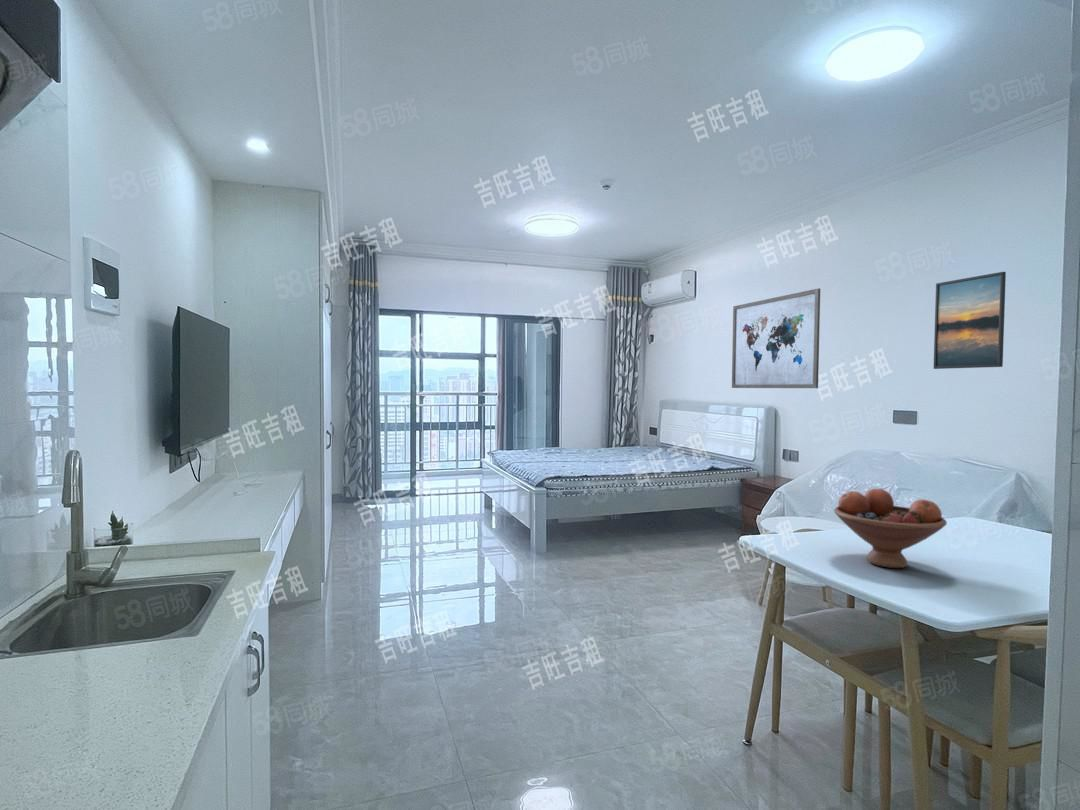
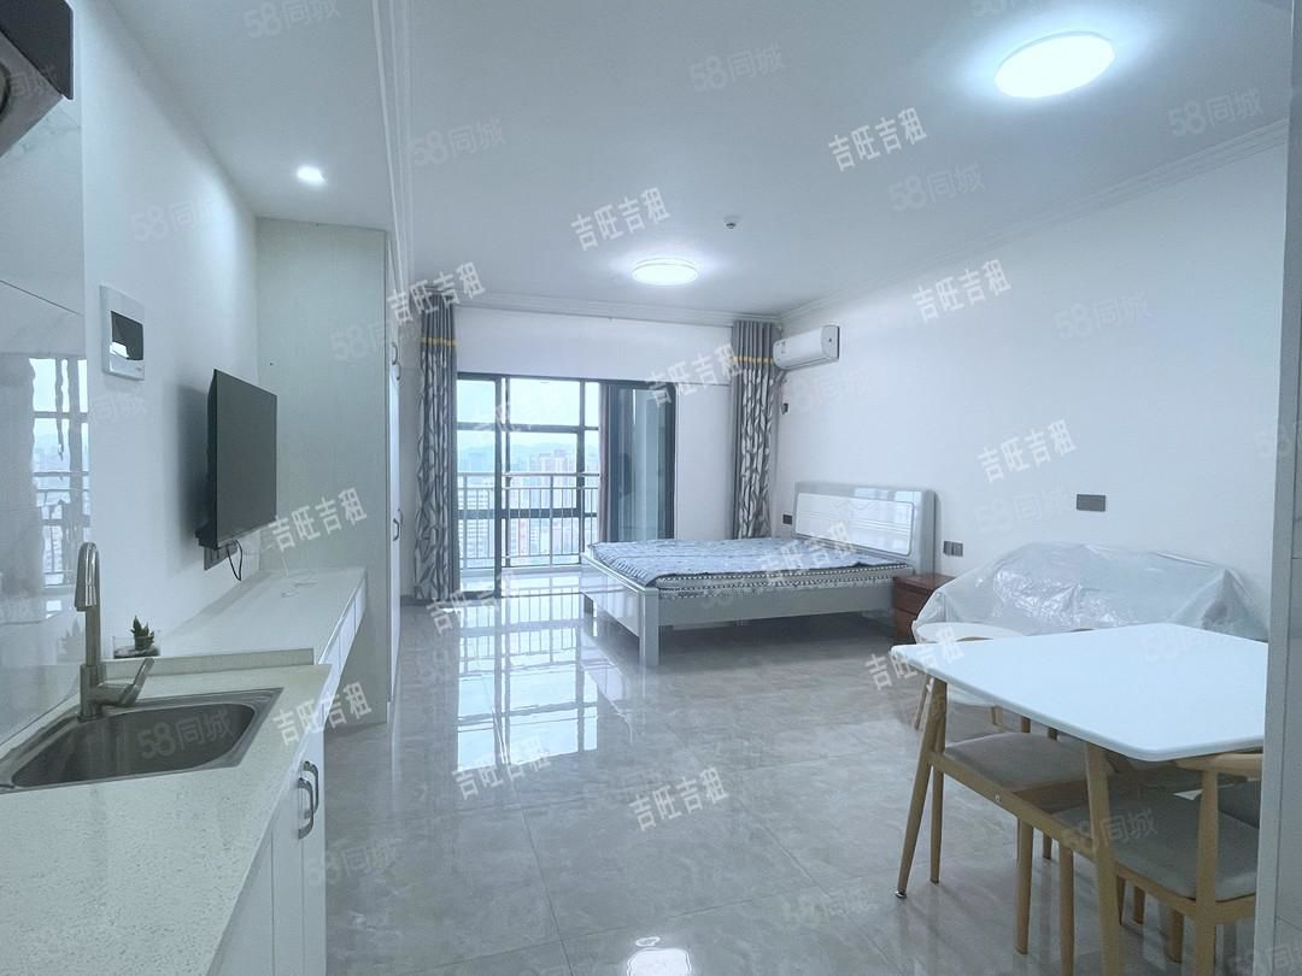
- fruit bowl [833,488,948,569]
- wall art [731,287,821,389]
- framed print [933,271,1007,370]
